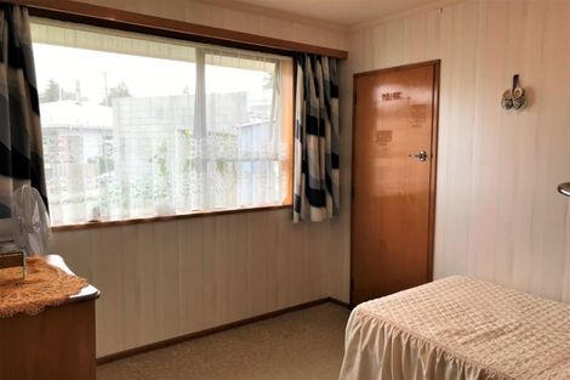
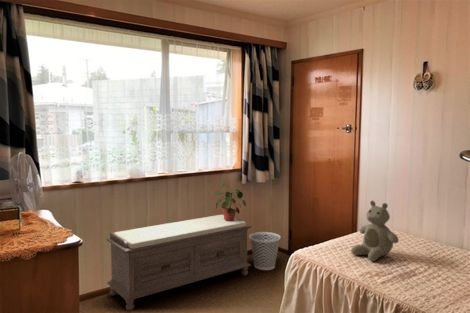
+ potted plant [214,180,247,221]
+ teddy bear [350,200,400,262]
+ wastebasket [248,231,282,271]
+ bench [105,213,252,311]
